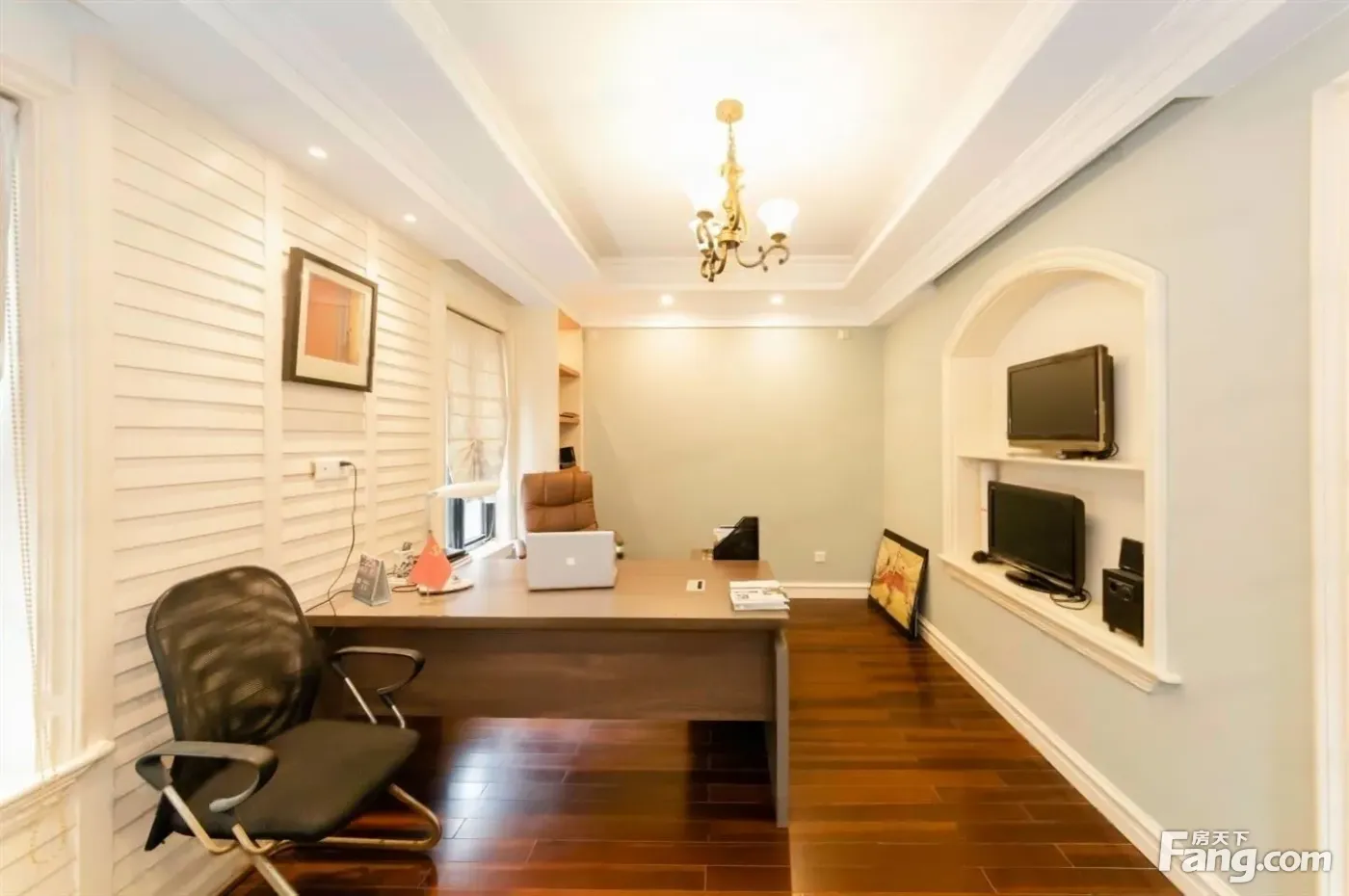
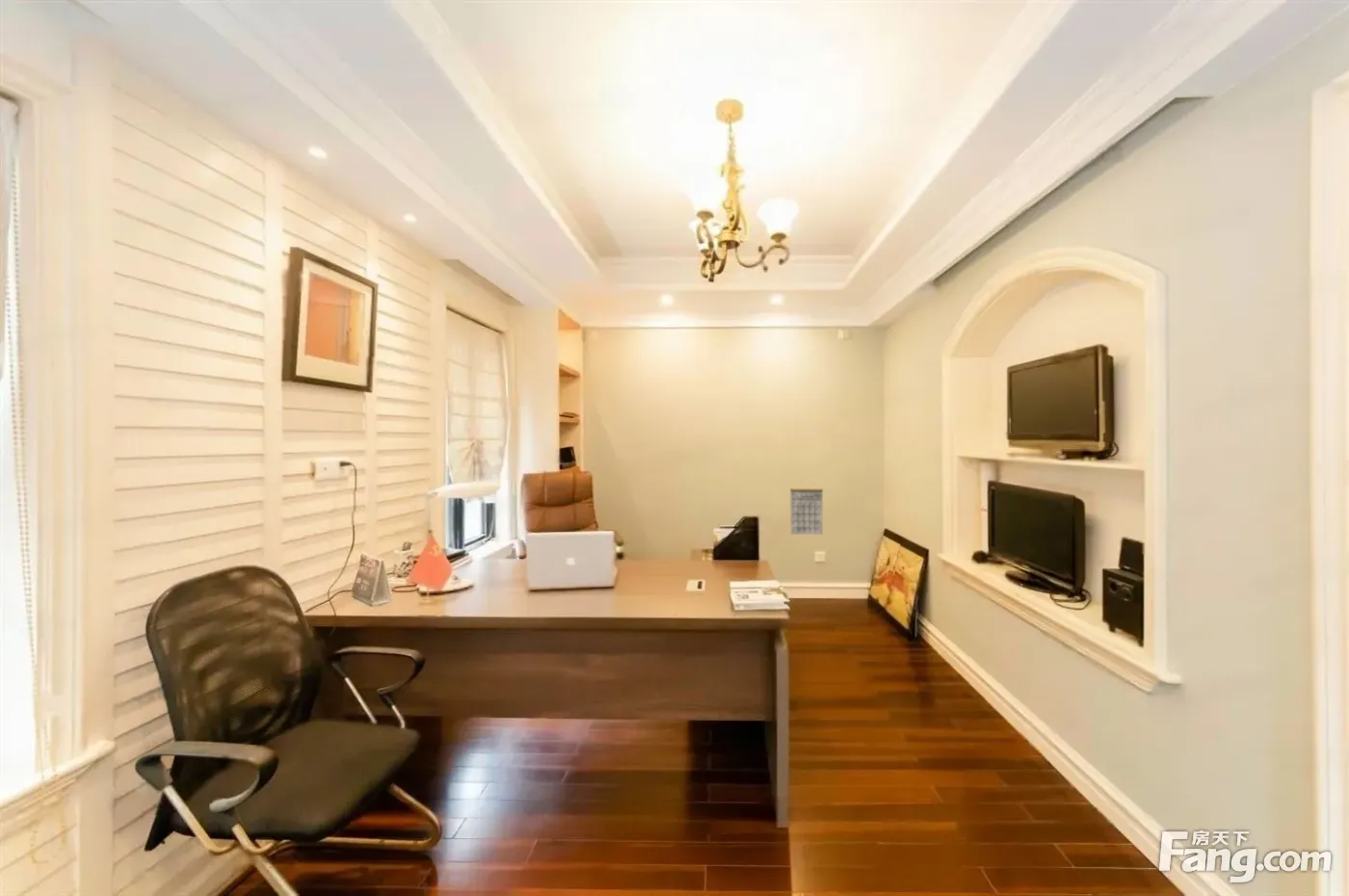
+ calendar [789,480,824,536]
